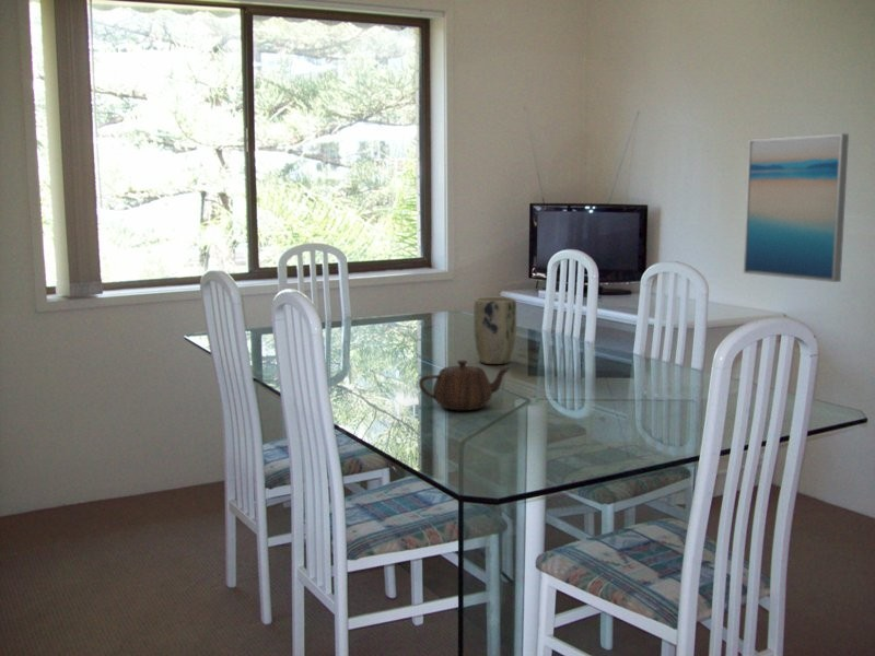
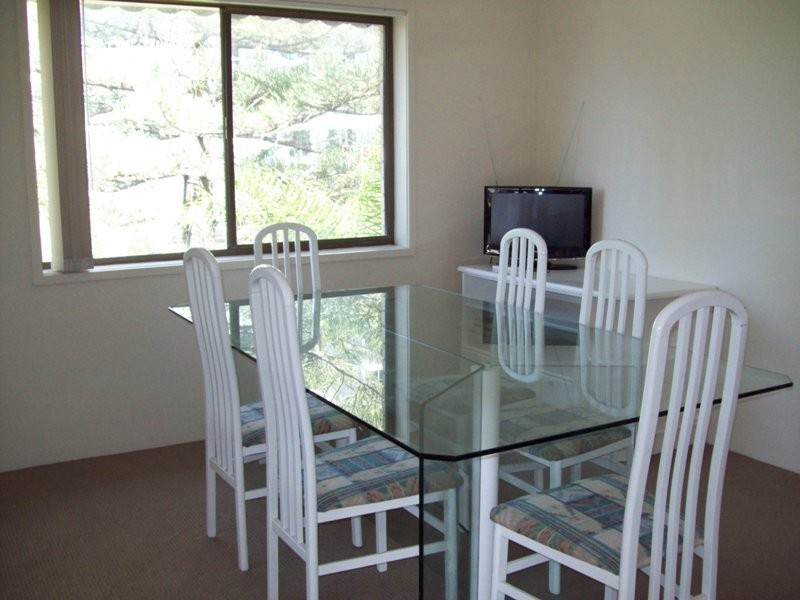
- wall art [743,132,850,283]
- teapot [418,359,512,411]
- plant pot [472,296,517,365]
